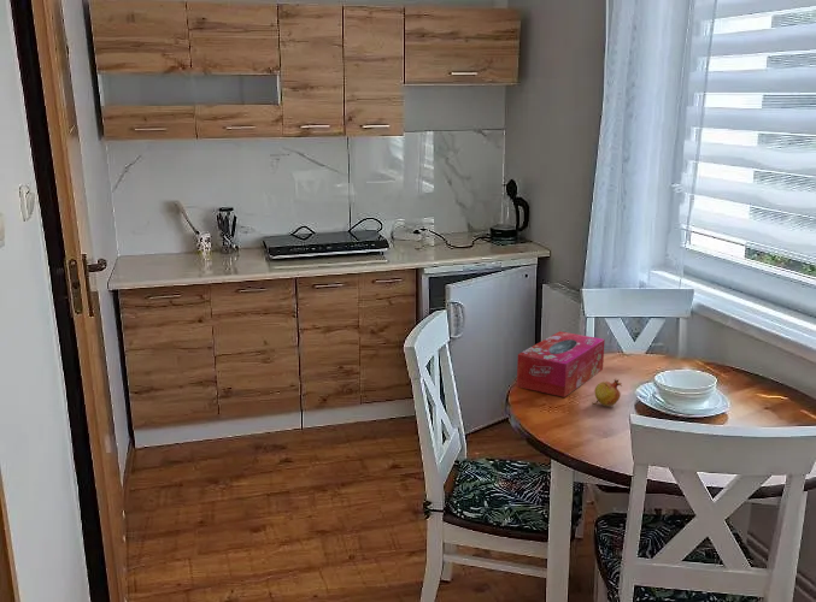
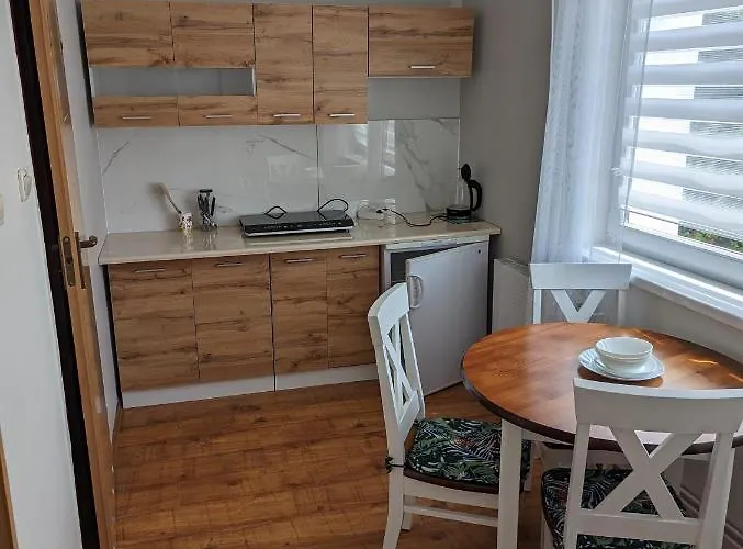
- tissue box [516,330,606,399]
- fruit [591,378,623,407]
